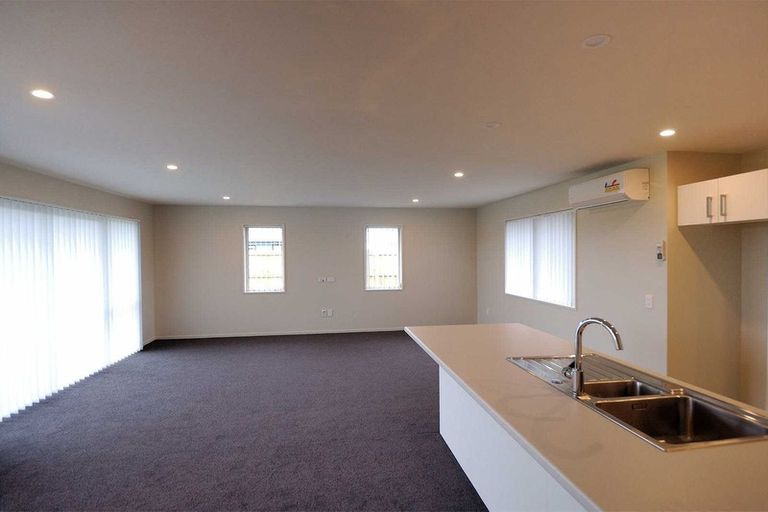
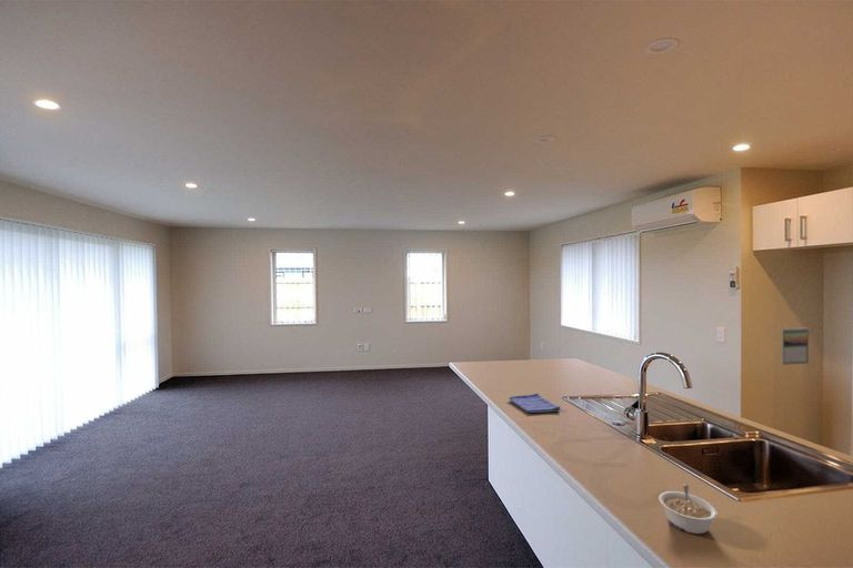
+ legume [658,484,719,535]
+ calendar [781,326,810,366]
+ dish towel [509,393,561,414]
